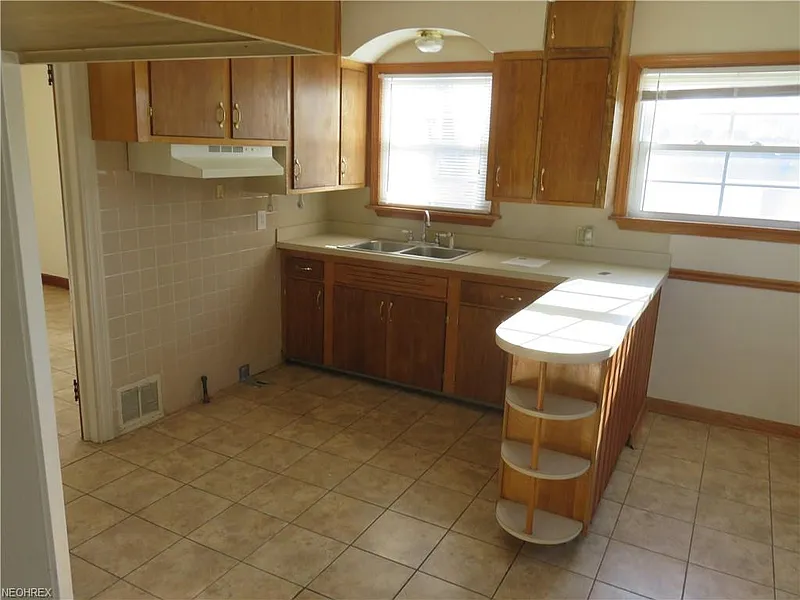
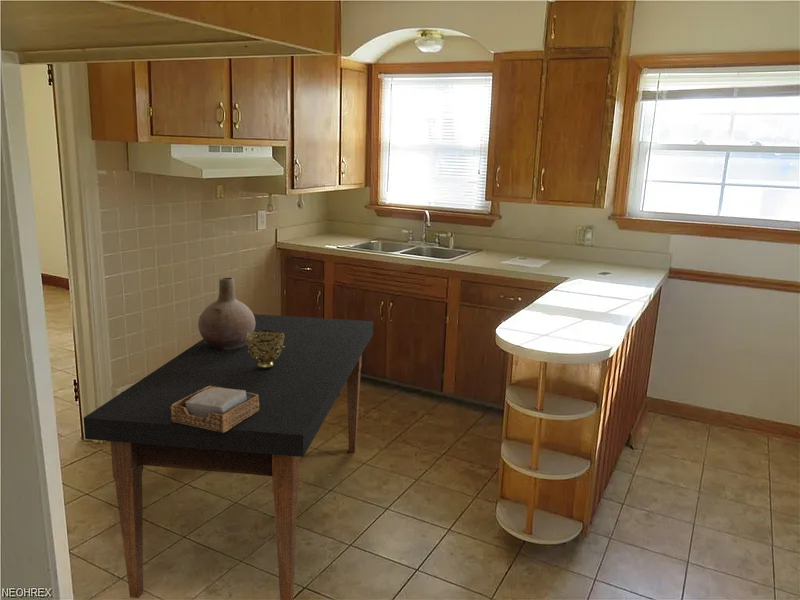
+ decorative bowl [246,330,285,369]
+ vase [197,277,256,350]
+ napkin holder [171,386,259,433]
+ dining table [82,313,374,600]
